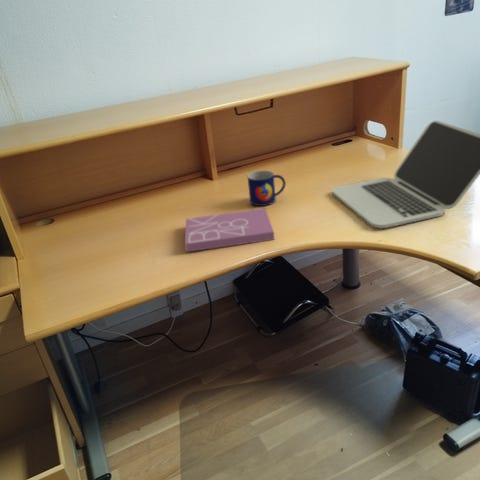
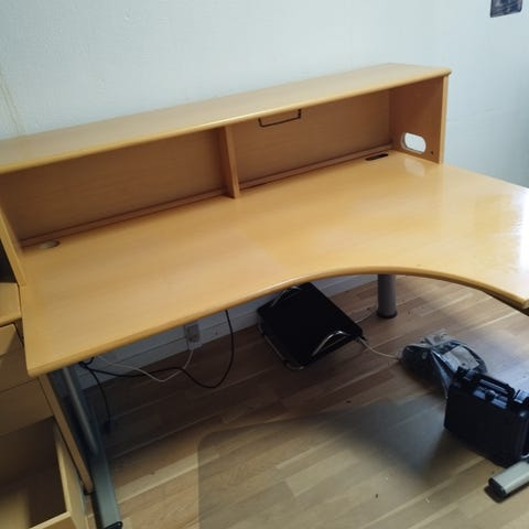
- laptop [331,120,480,229]
- book [184,207,275,253]
- mug [247,169,287,207]
